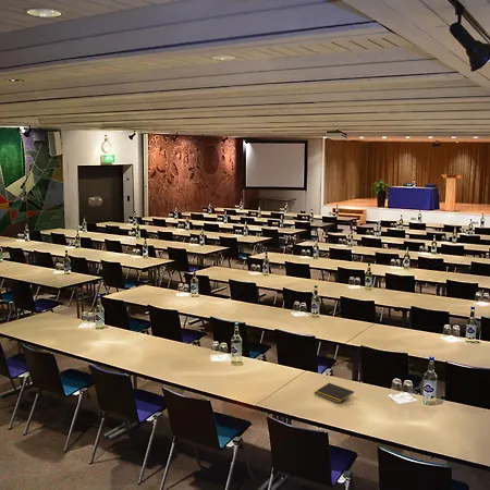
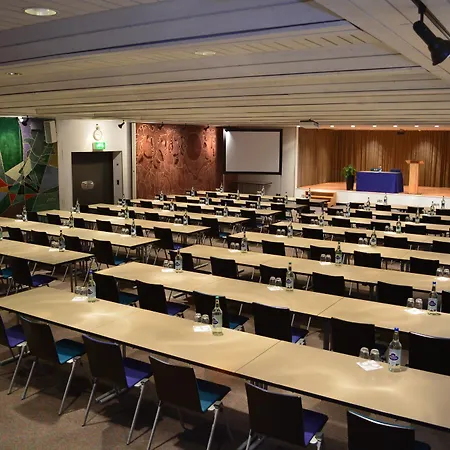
- notepad [314,382,355,404]
